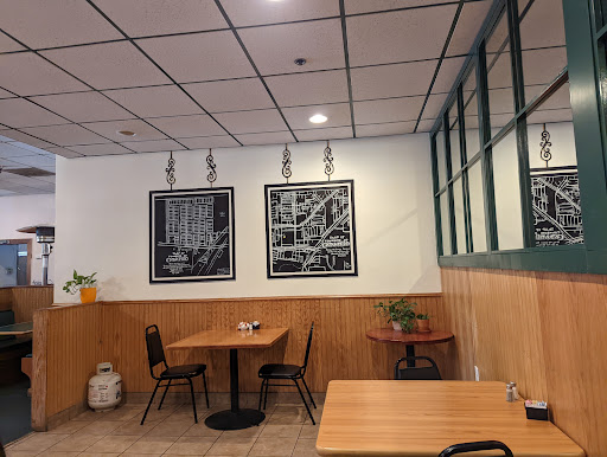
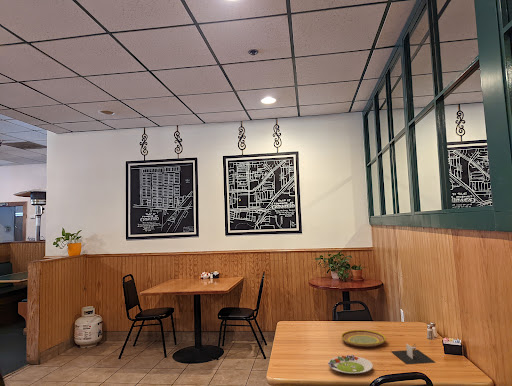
+ plate [340,329,387,348]
+ napkin holder [390,343,436,365]
+ salad plate [327,354,374,375]
